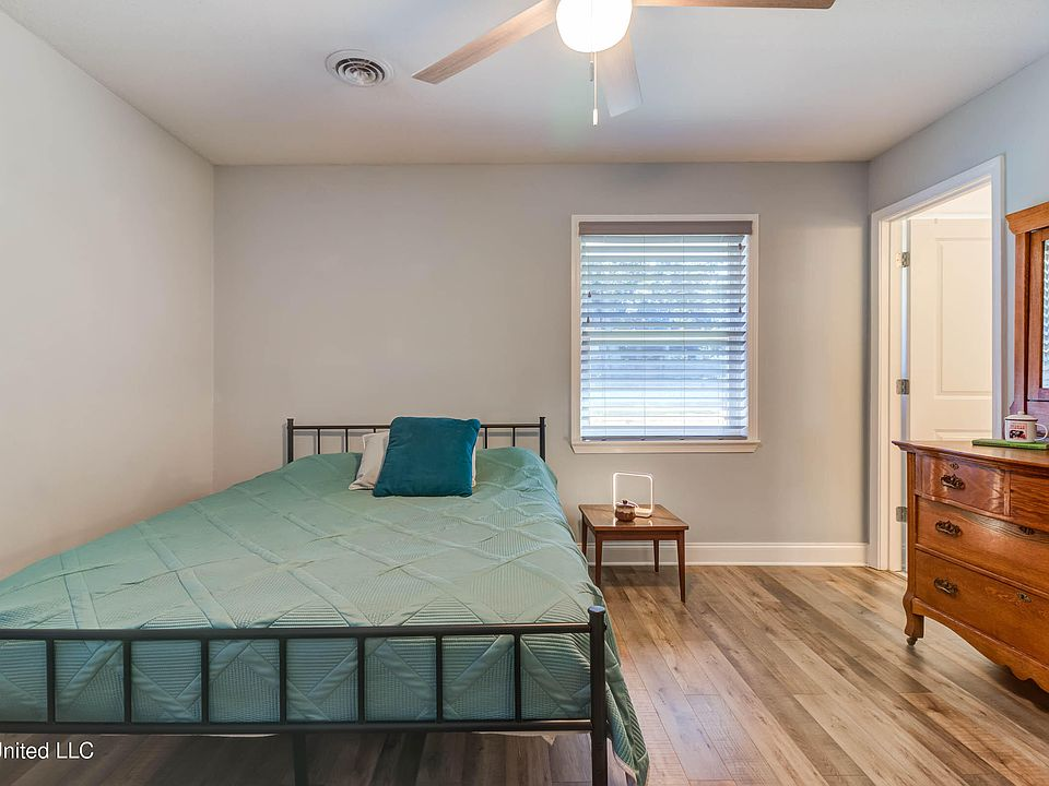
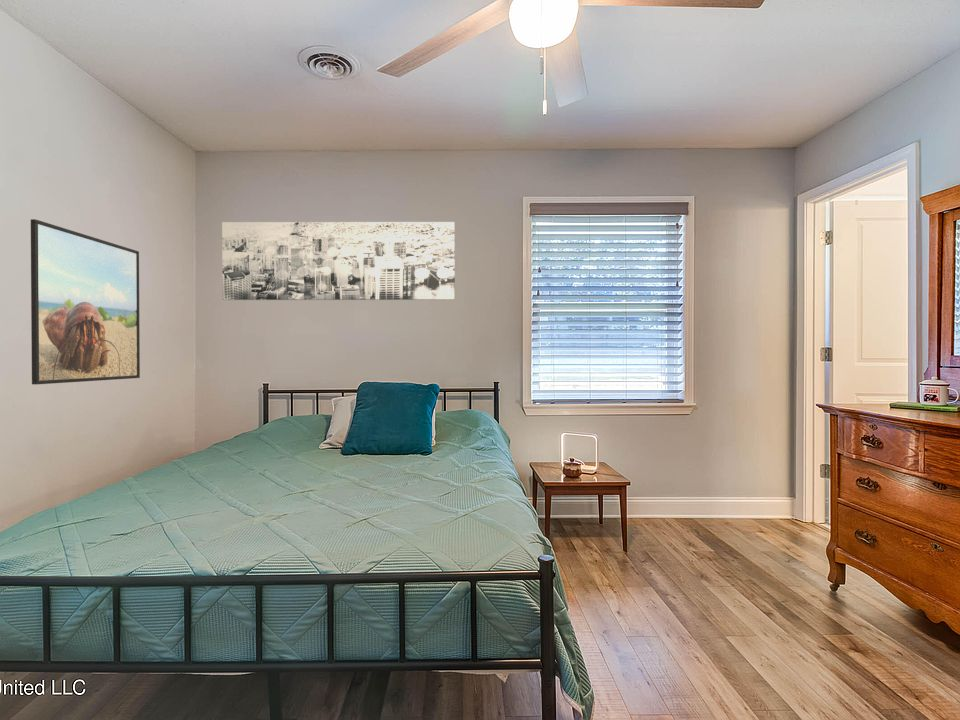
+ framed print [30,218,141,386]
+ wall art [221,221,456,301]
